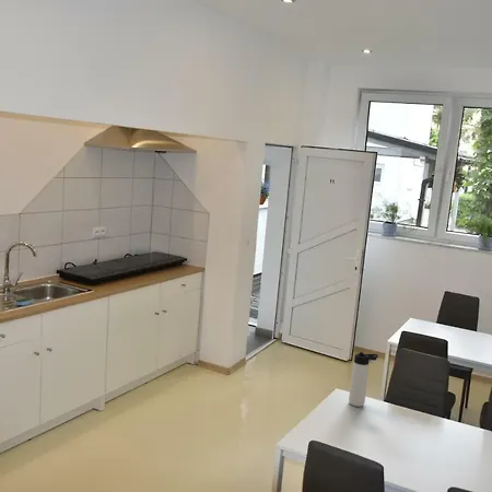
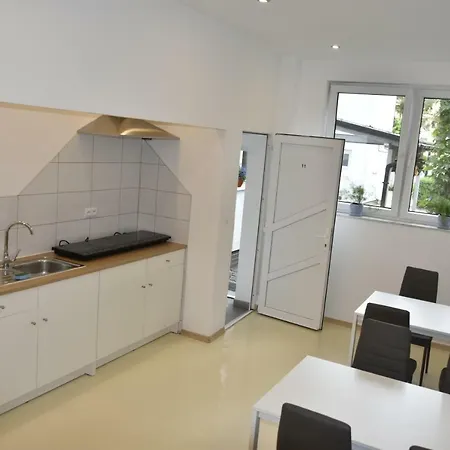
- thermos bottle [348,351,379,408]
